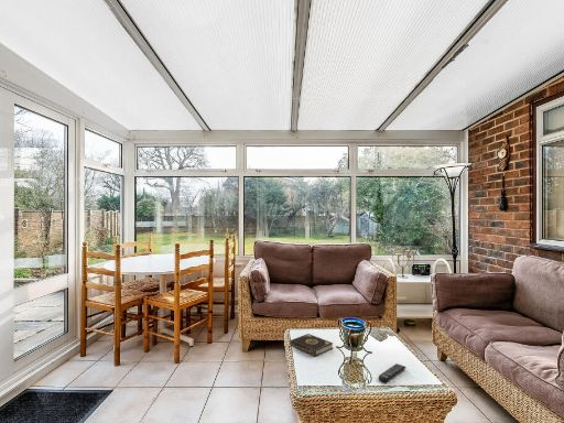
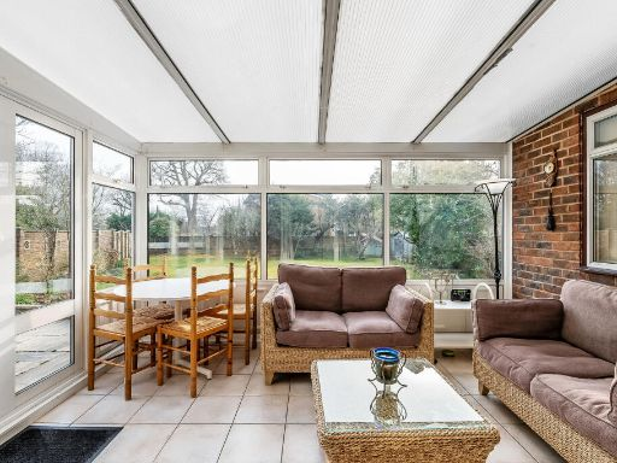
- remote control [378,362,408,384]
- book [289,333,334,357]
